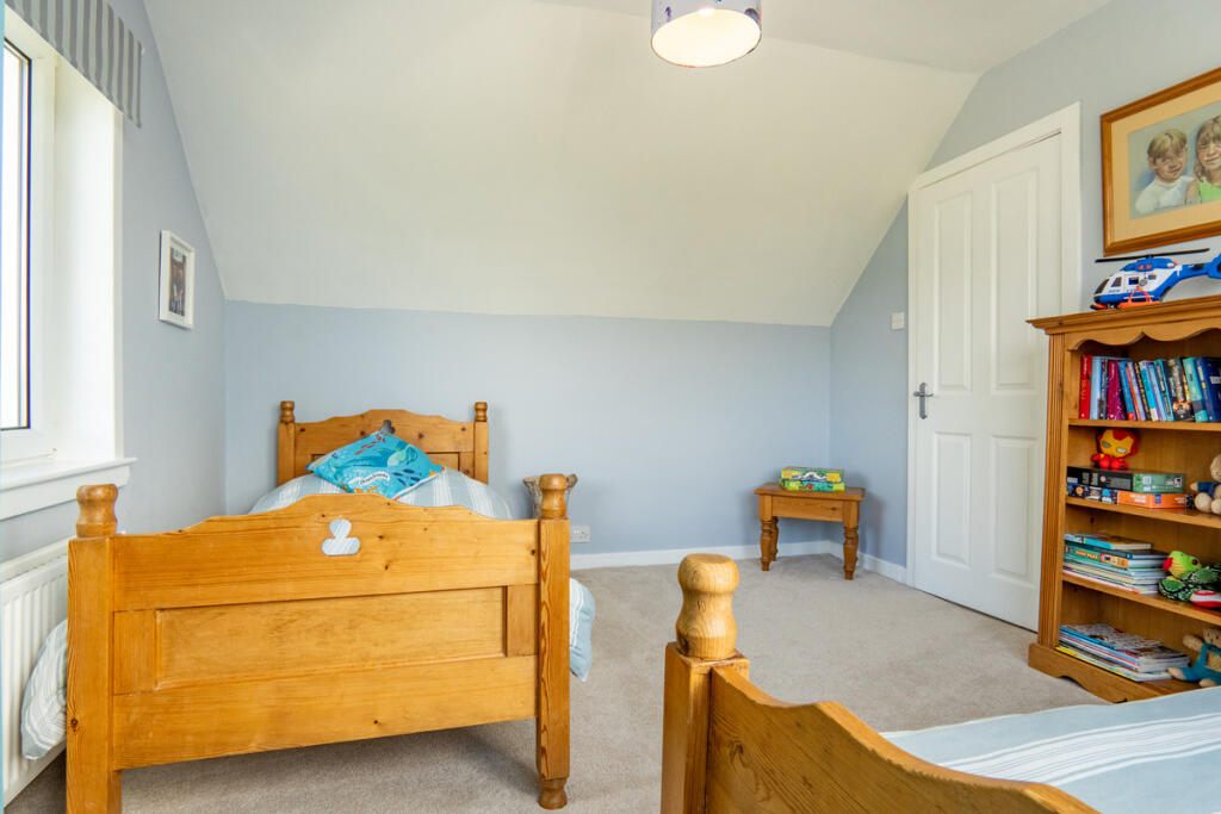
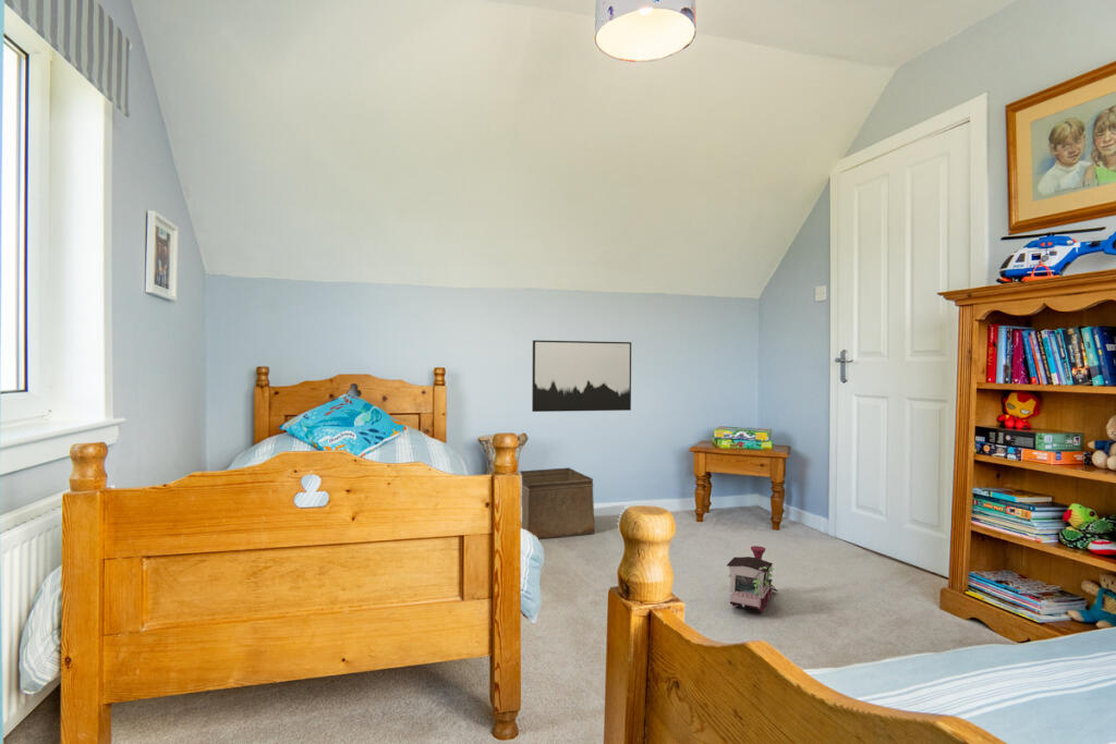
+ storage bin [519,466,595,540]
+ toy train [726,545,778,613]
+ wall art [531,339,632,413]
